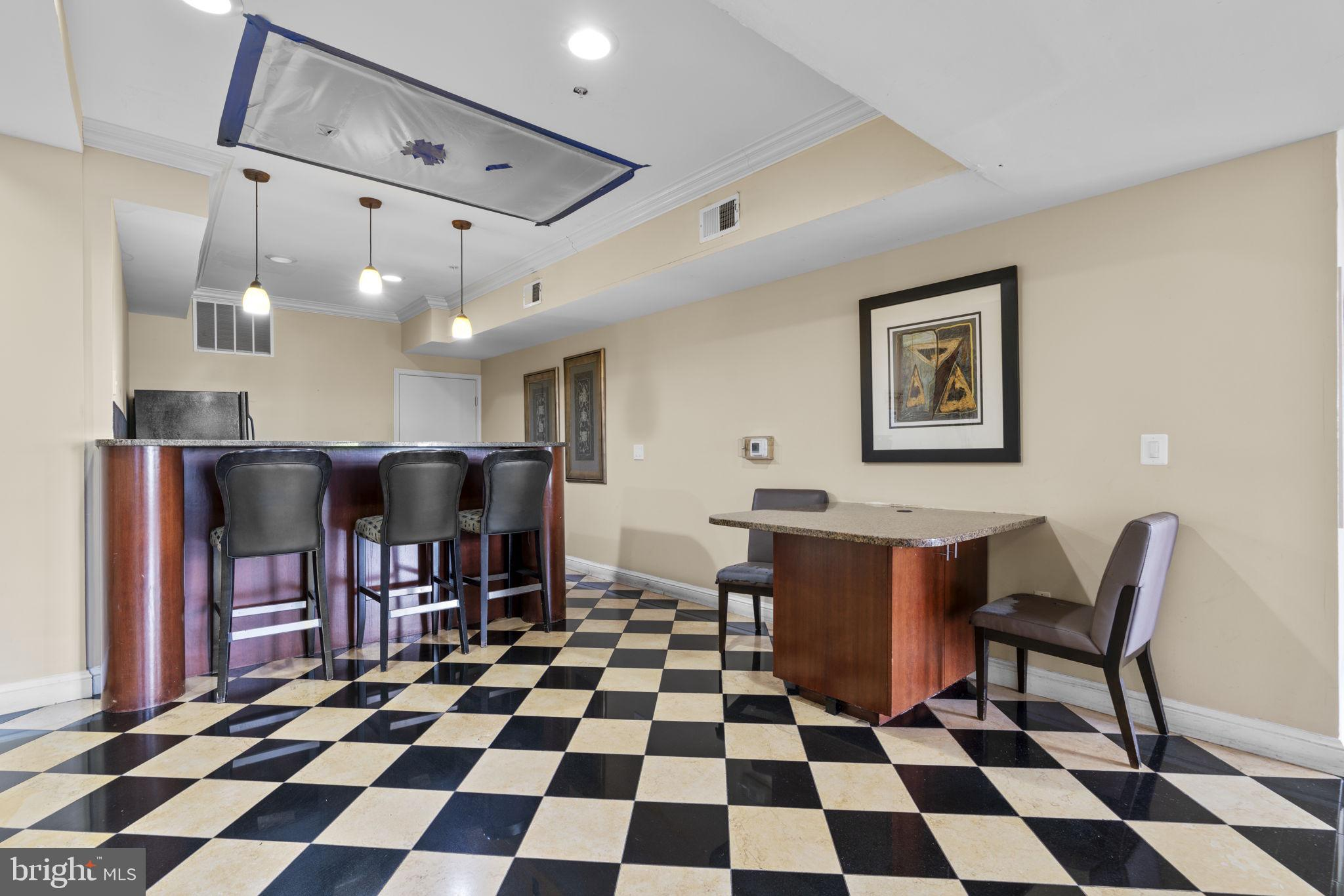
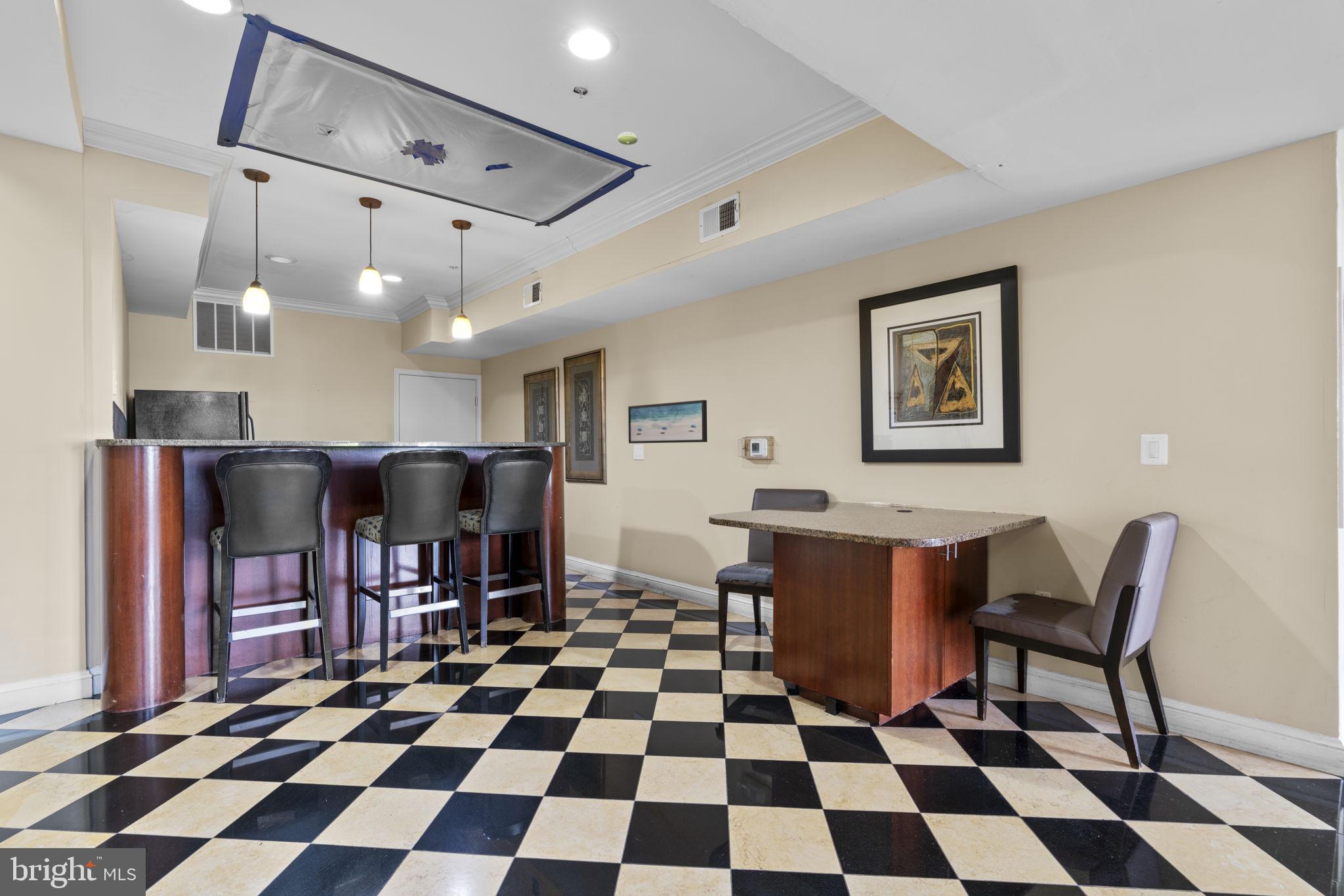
+ smoke detector [618,131,638,146]
+ wall art [627,399,708,444]
